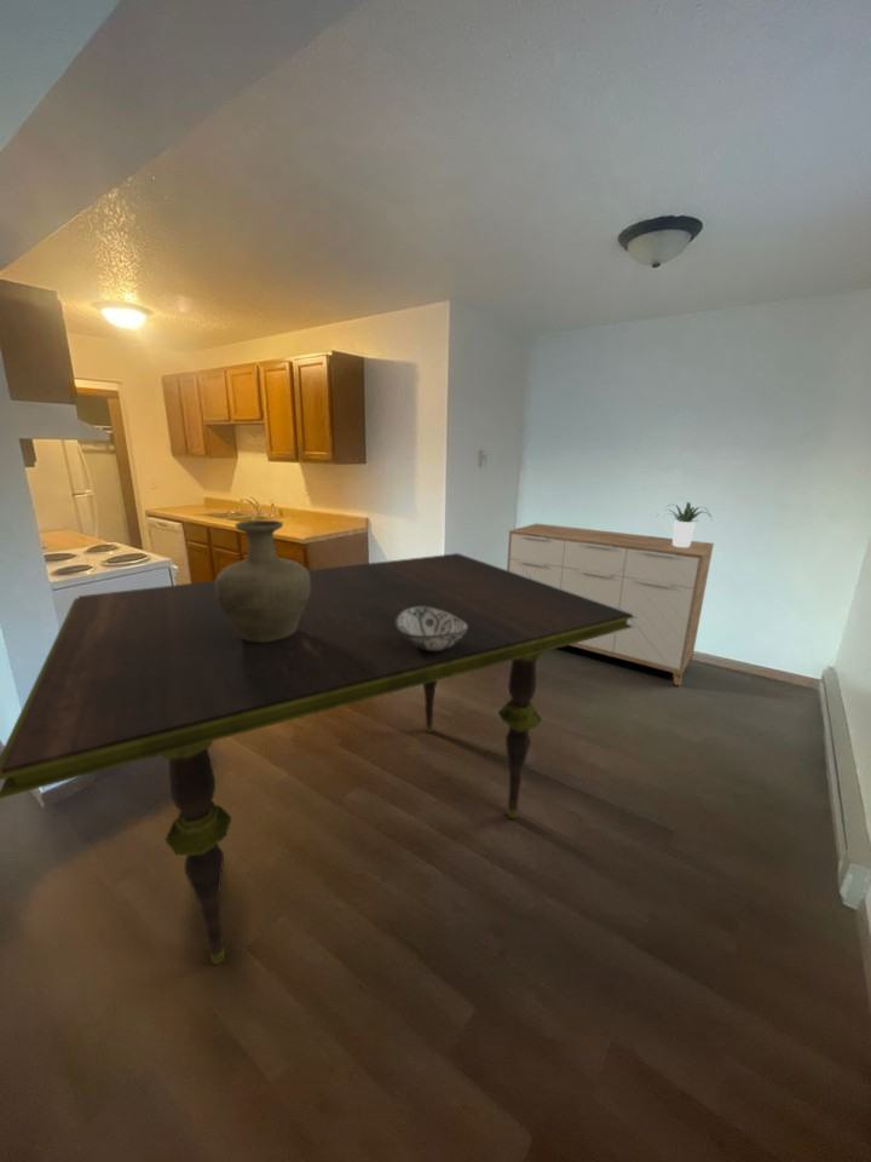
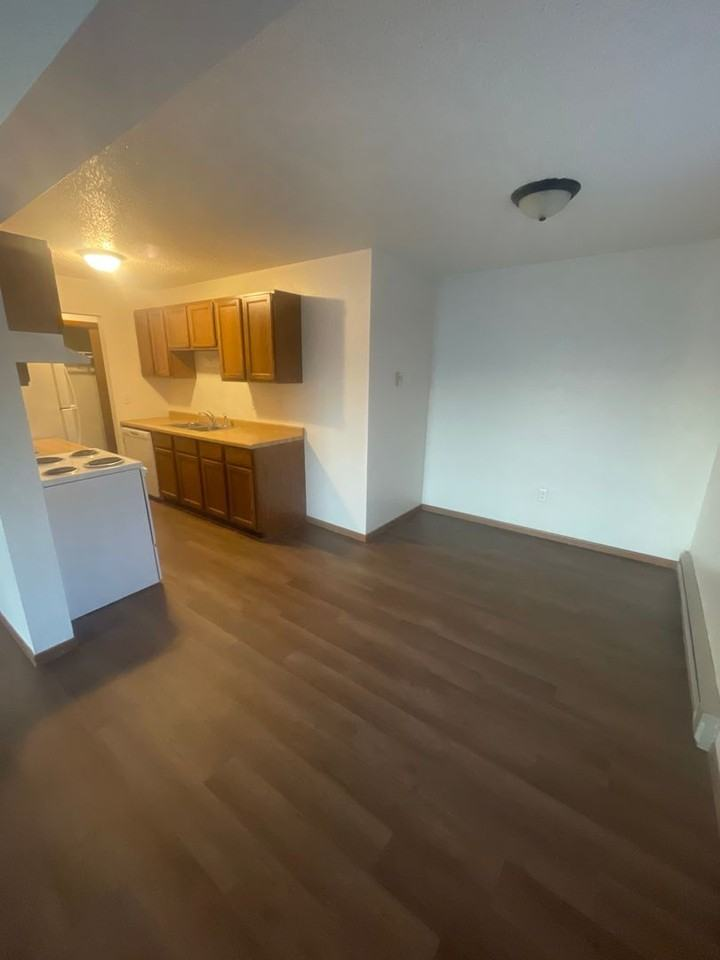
- sideboard [506,523,715,686]
- vase [214,519,311,642]
- decorative bowl [396,606,468,651]
- dining table [0,552,636,966]
- potted plant [656,501,714,547]
